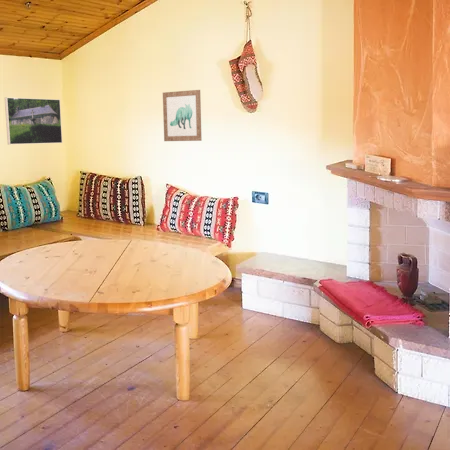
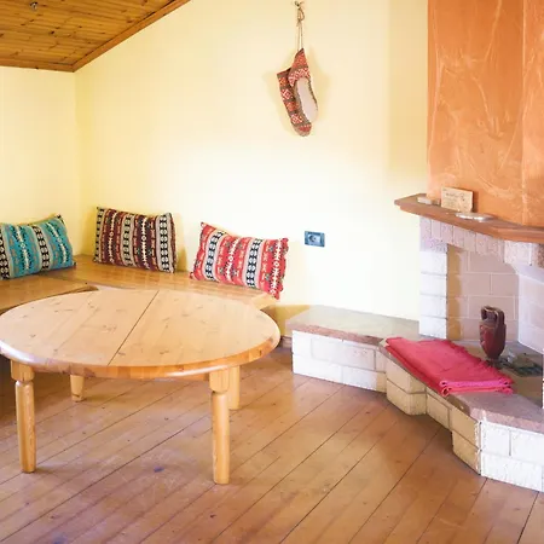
- wall art [162,89,203,142]
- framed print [4,96,63,145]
